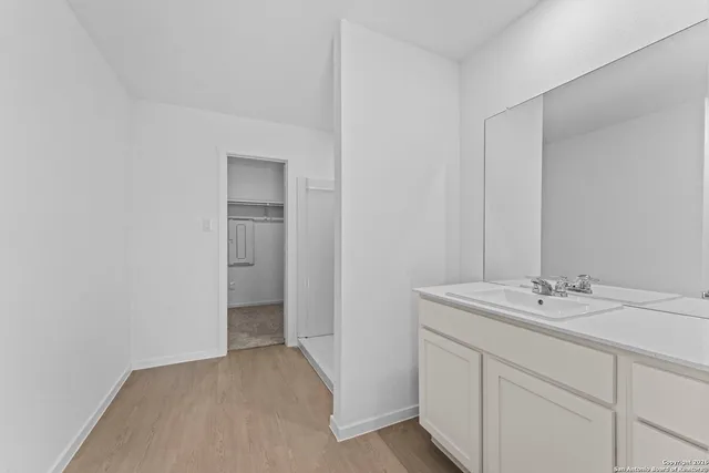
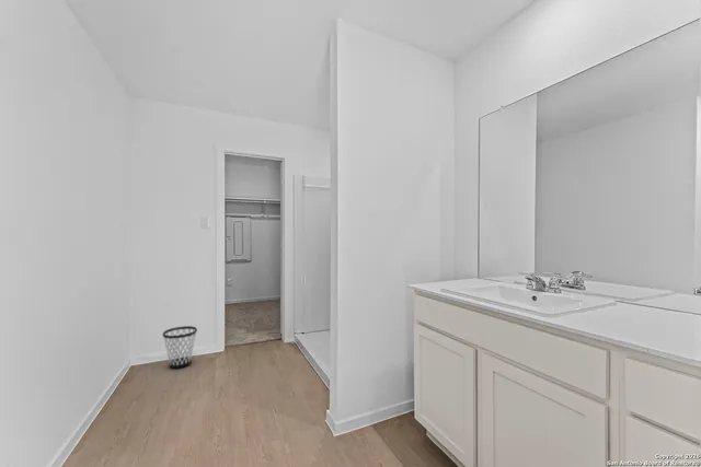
+ wastebasket [162,325,198,370]
